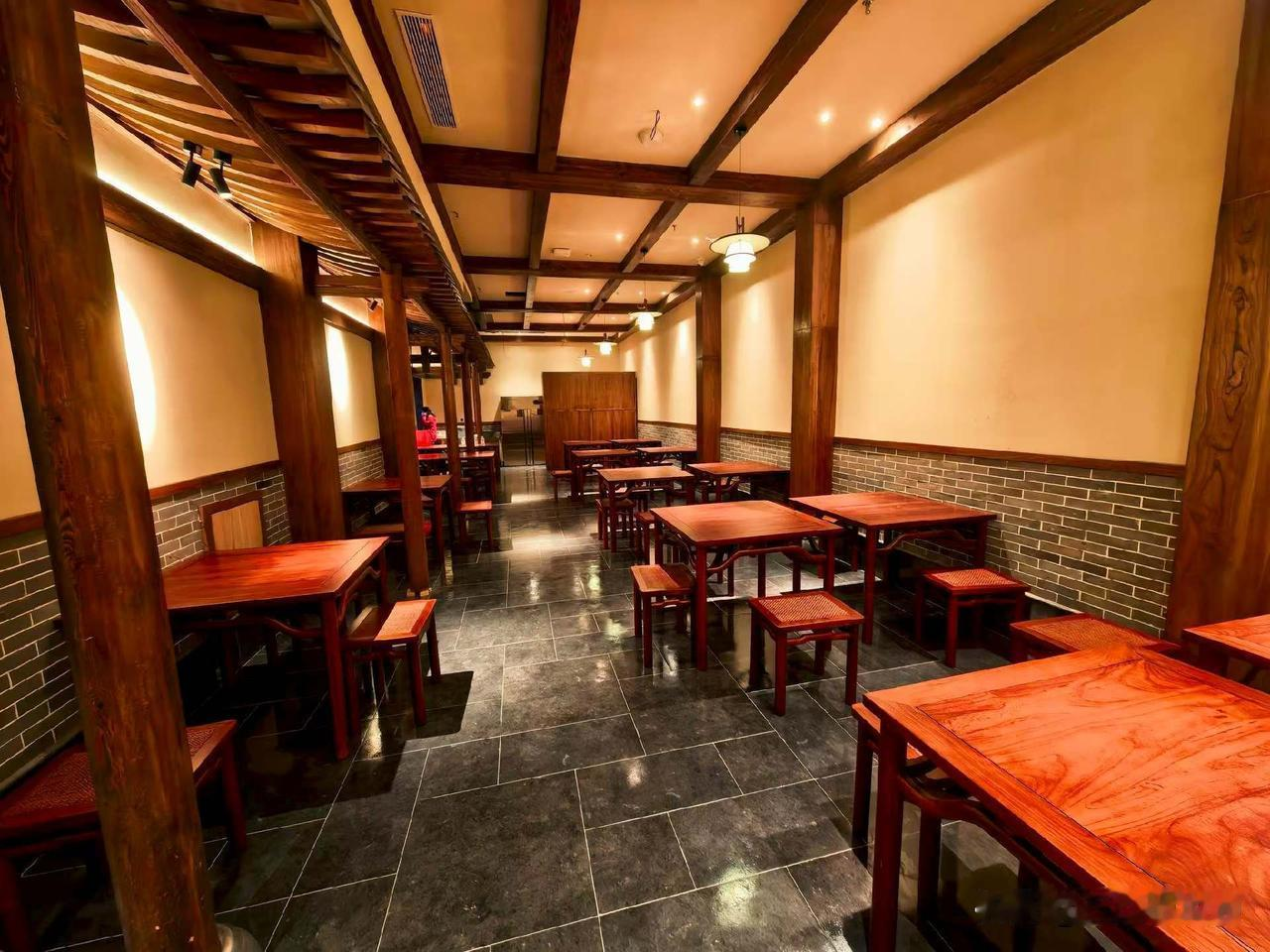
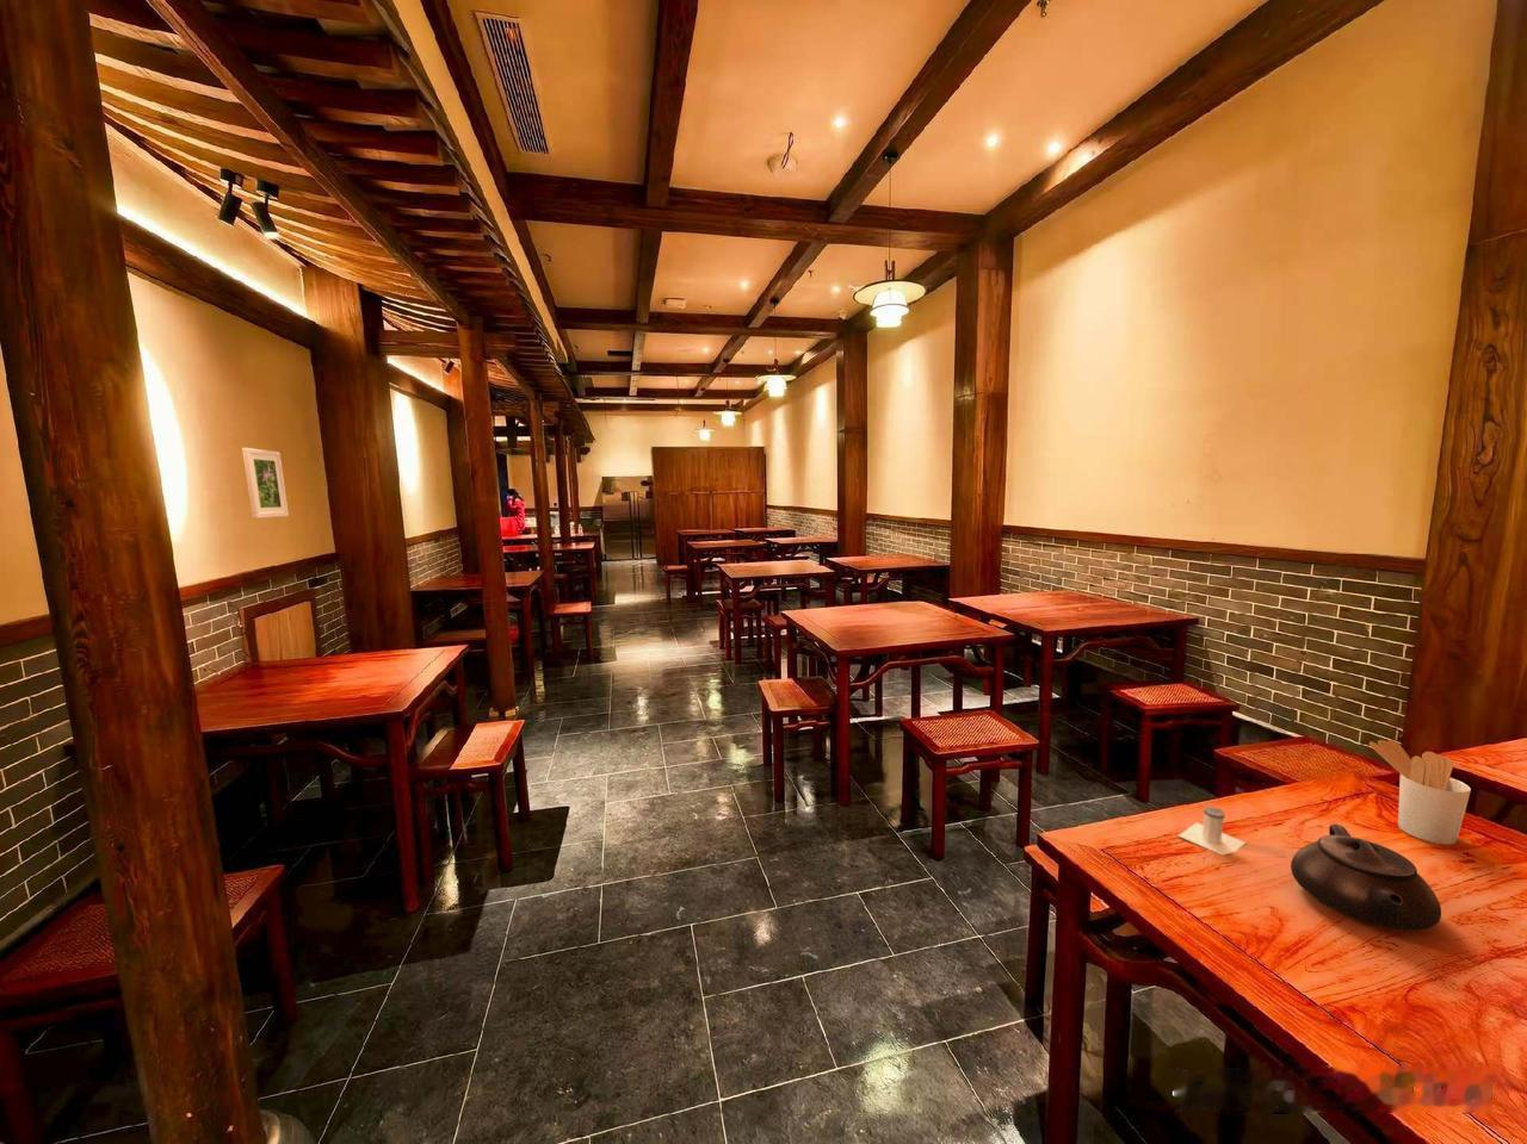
+ salt shaker [1177,805,1247,857]
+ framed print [240,447,290,519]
+ utensil holder [1368,739,1472,846]
+ teapot [1290,823,1443,931]
